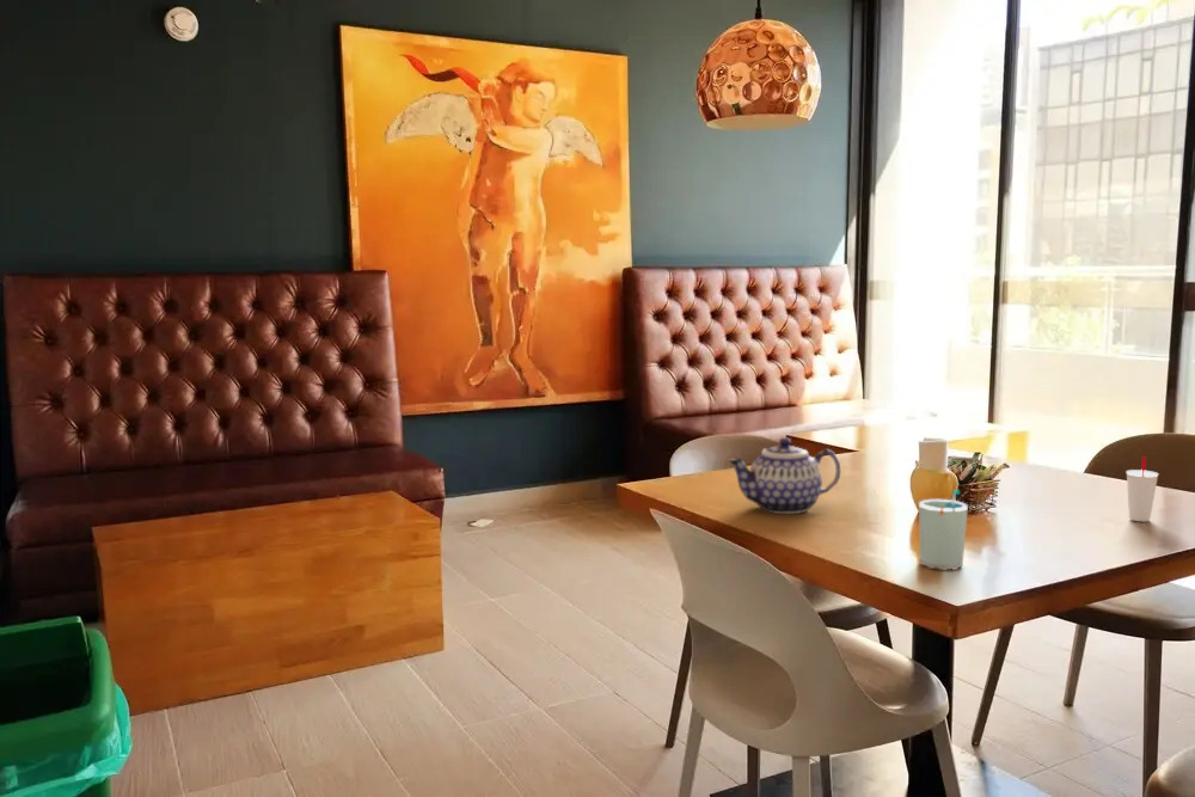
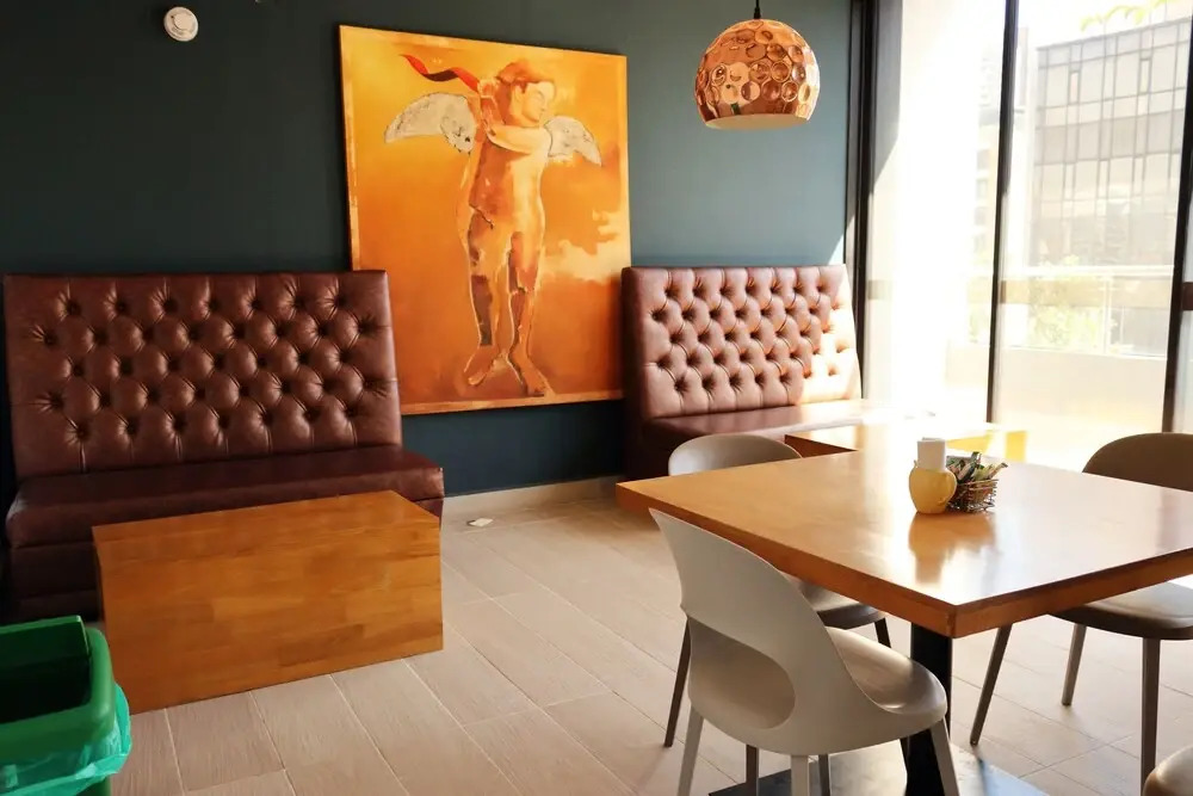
- cup [1124,455,1160,522]
- cup [918,489,969,571]
- teapot [728,436,841,515]
